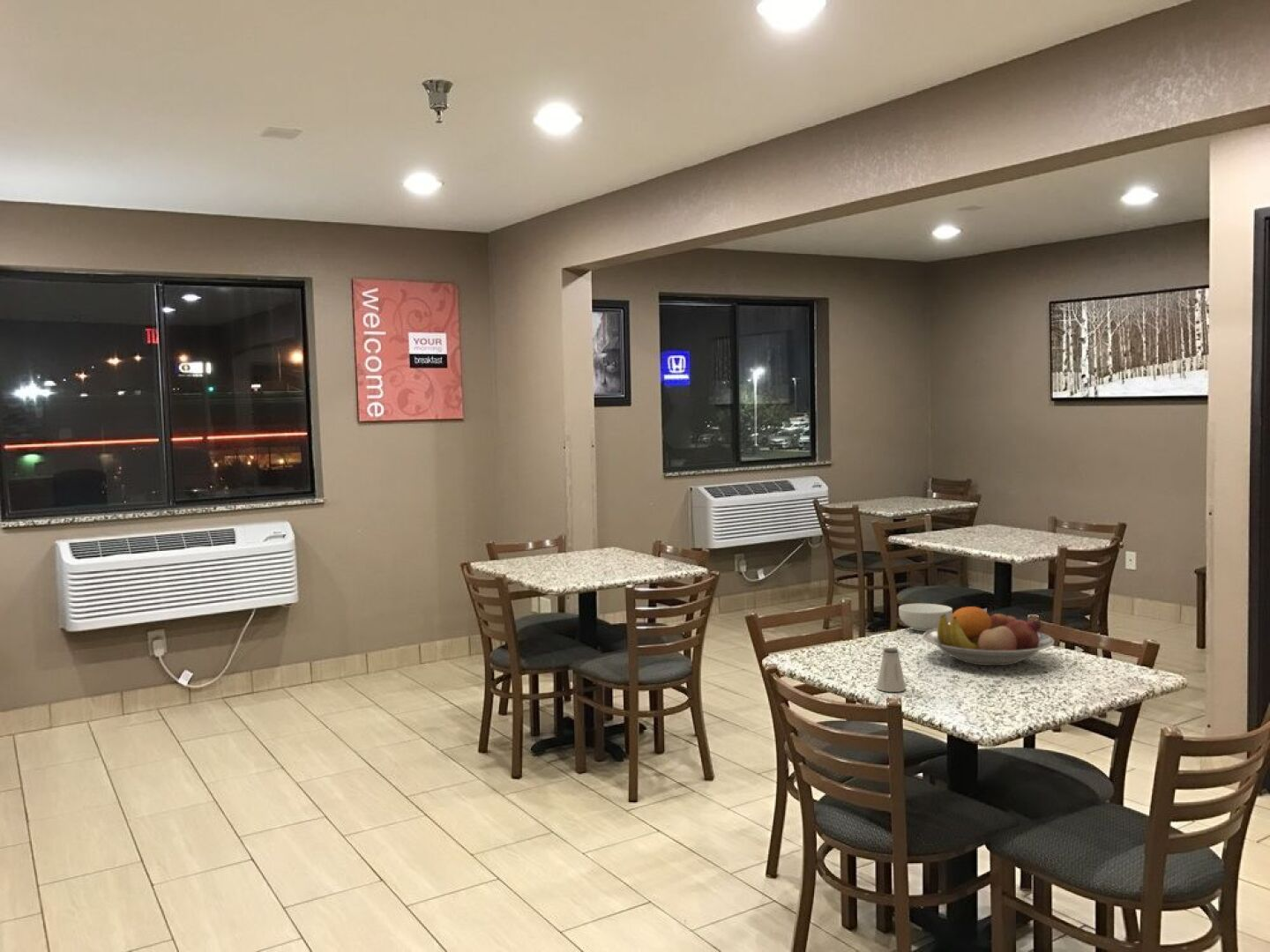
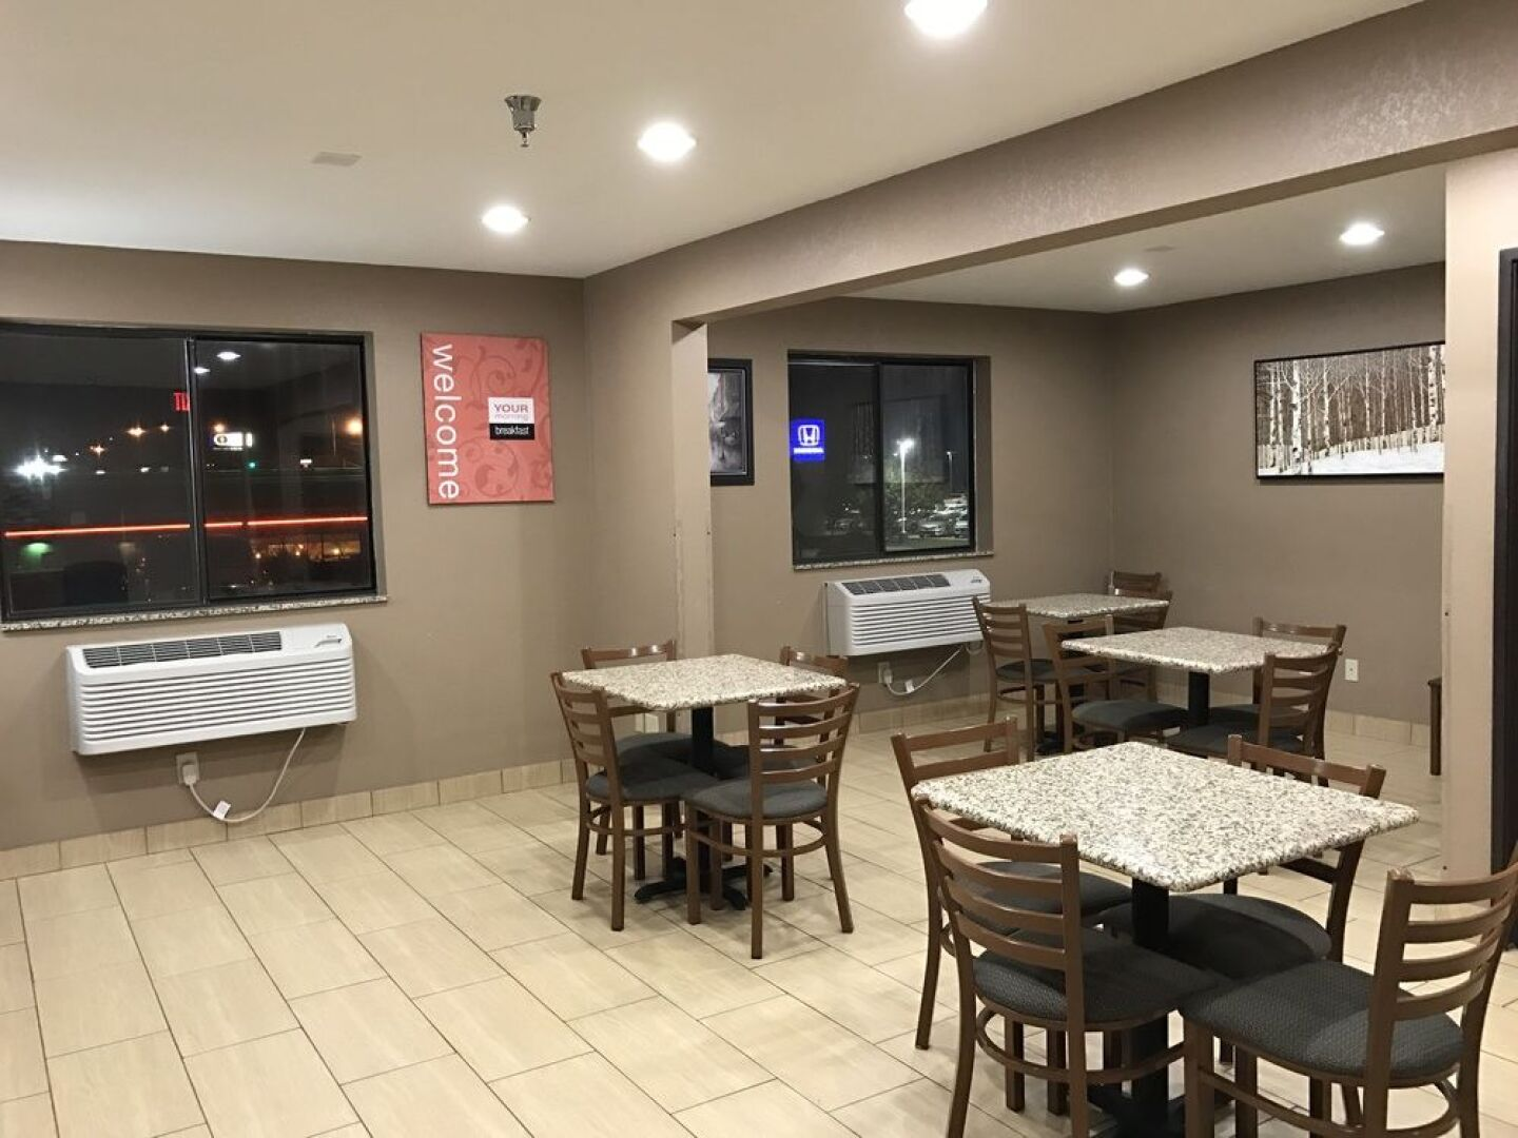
- fruit bowl [922,606,1055,666]
- cereal bowl [898,603,953,632]
- saltshaker [876,647,907,693]
